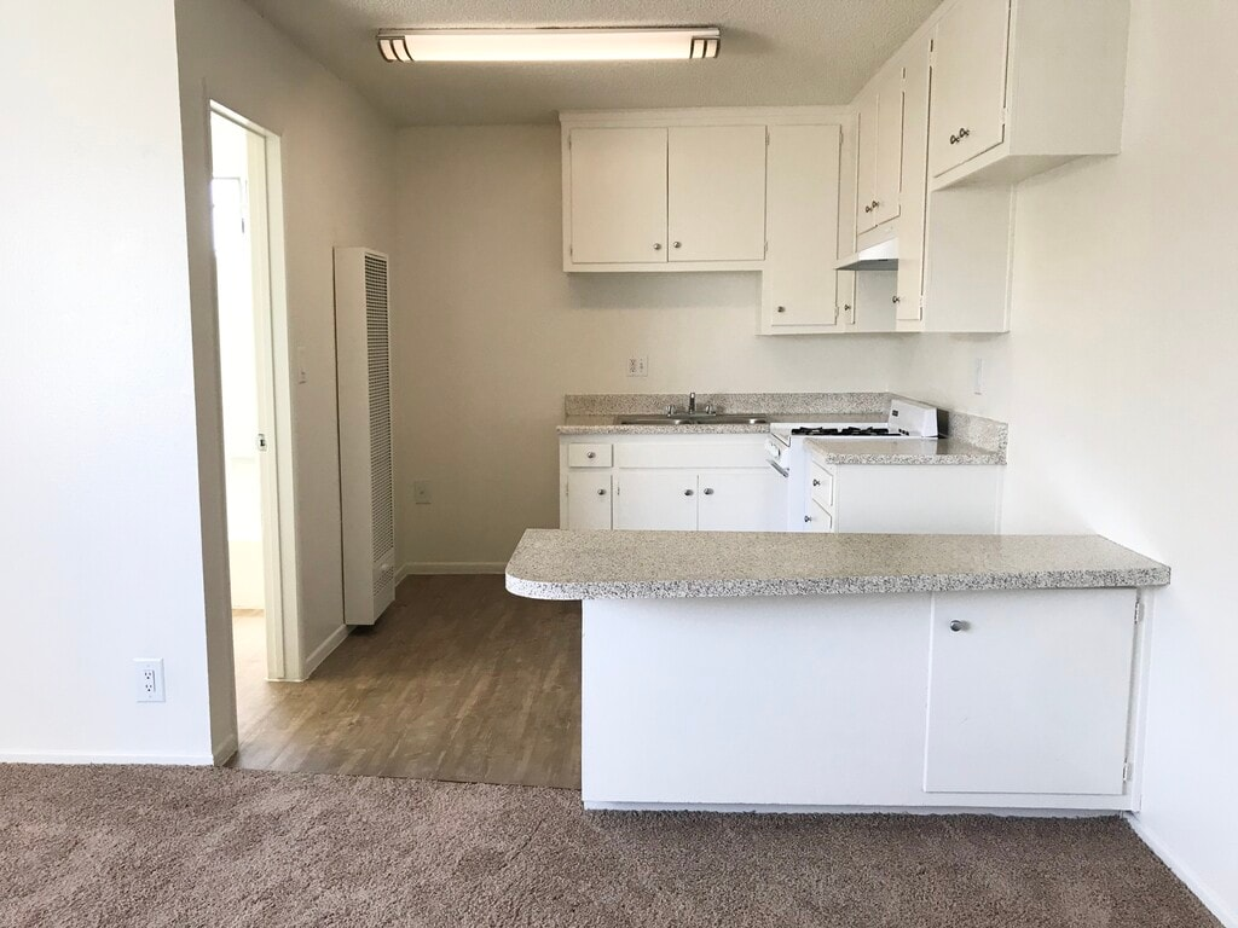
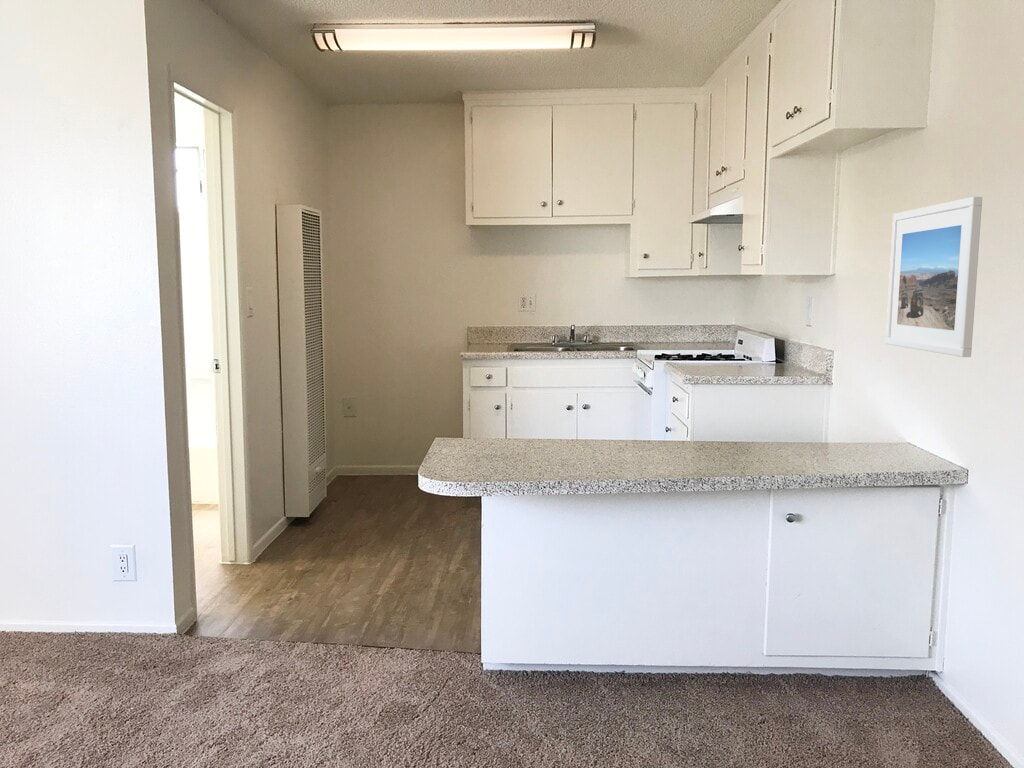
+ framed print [885,196,983,358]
